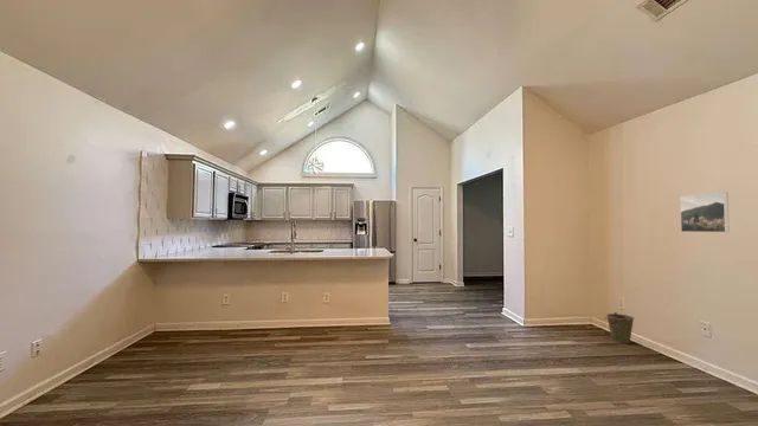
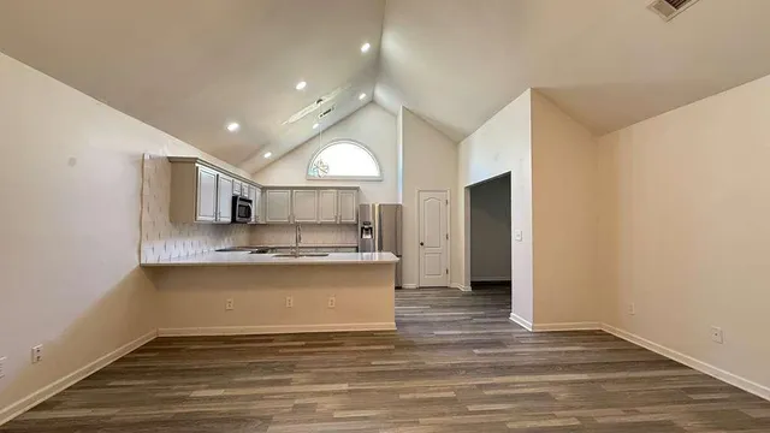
- bucket [604,311,635,343]
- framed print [679,192,731,233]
